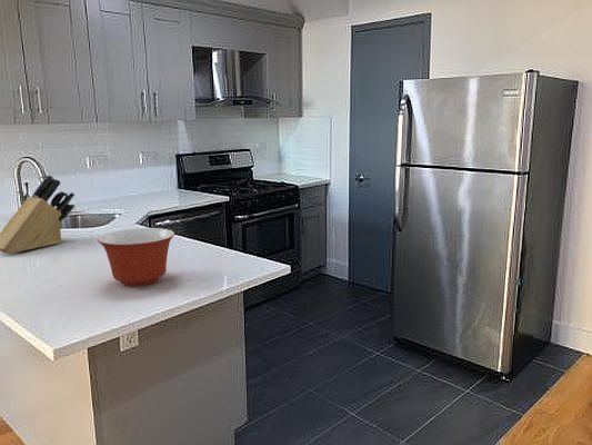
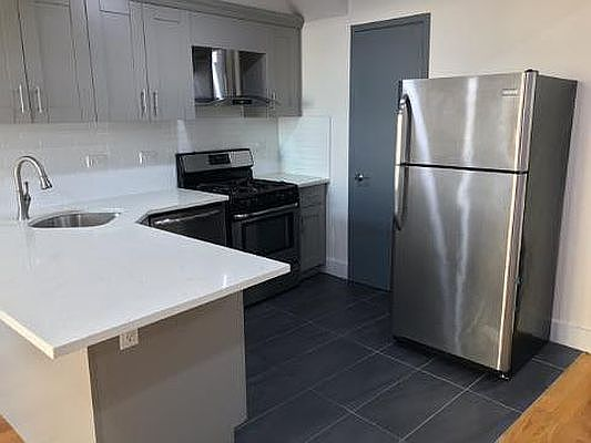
- mixing bowl [97,227,175,287]
- knife block [0,174,76,255]
